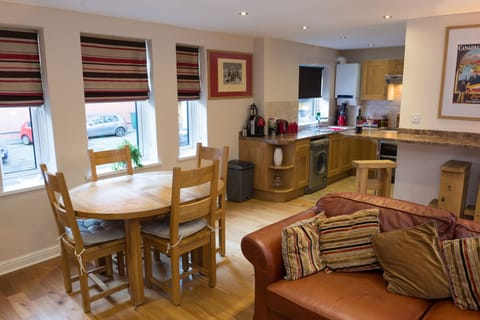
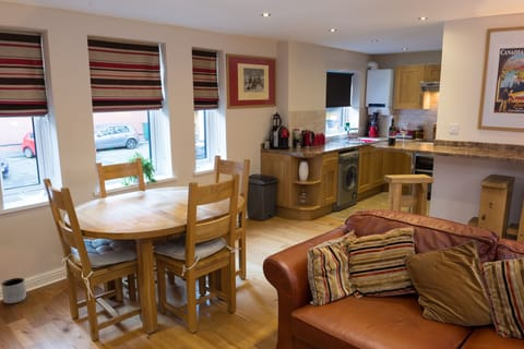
+ planter [1,277,27,304]
